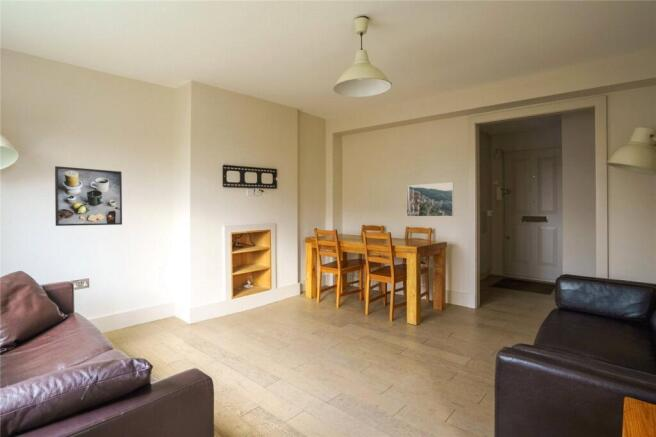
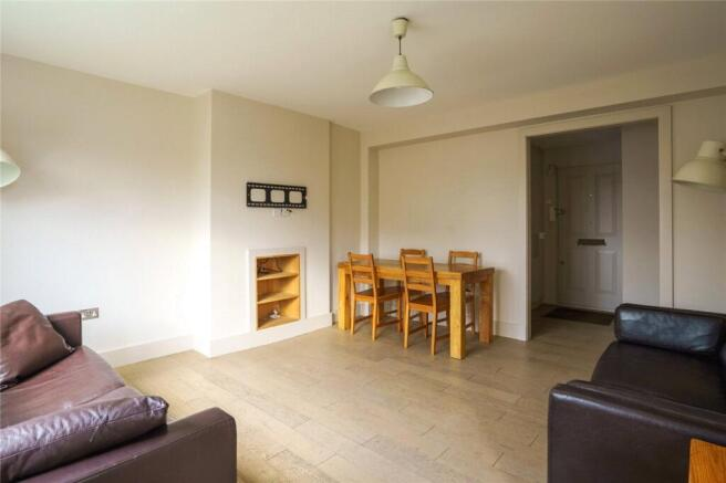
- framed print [405,181,455,218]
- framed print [54,165,123,227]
